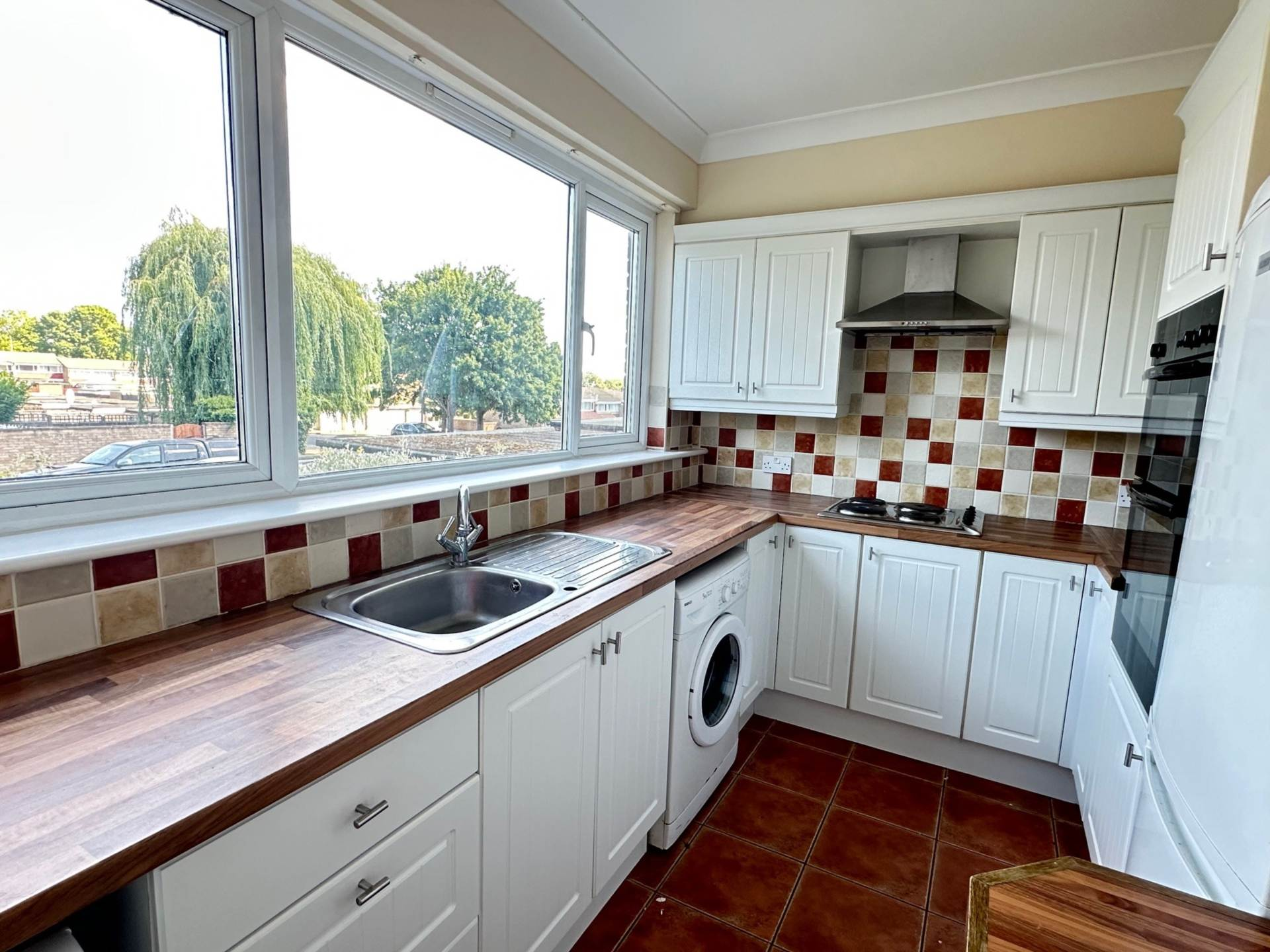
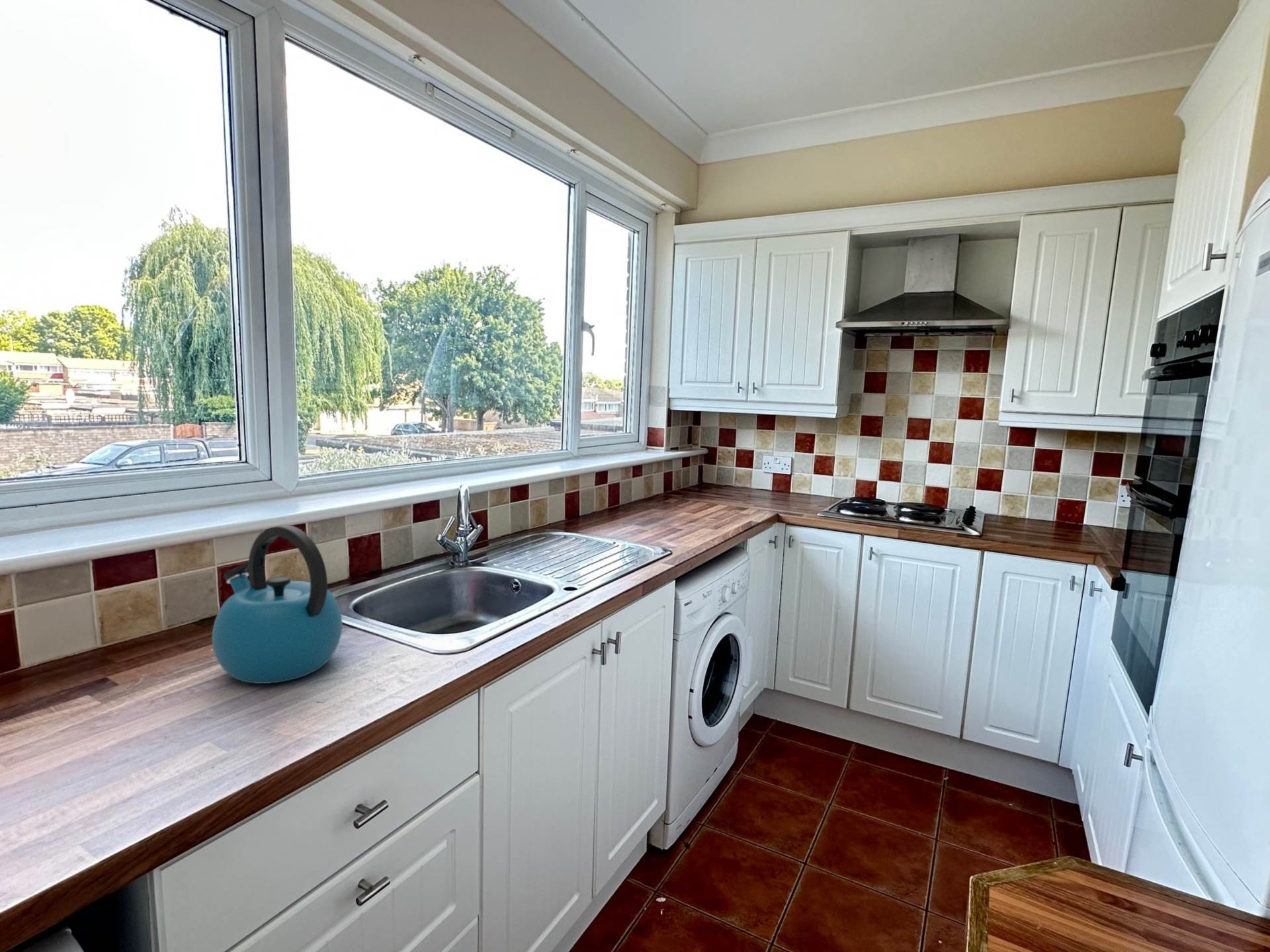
+ kettle [211,524,343,684]
